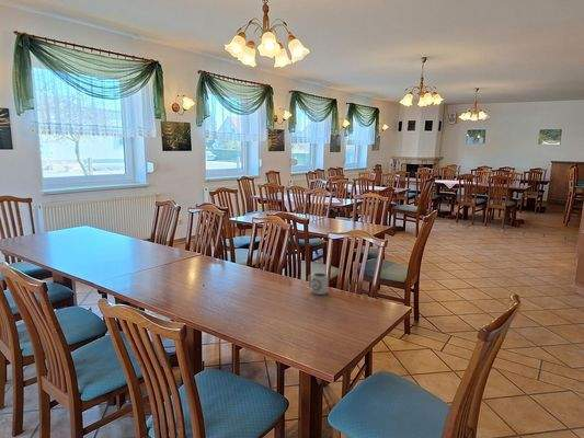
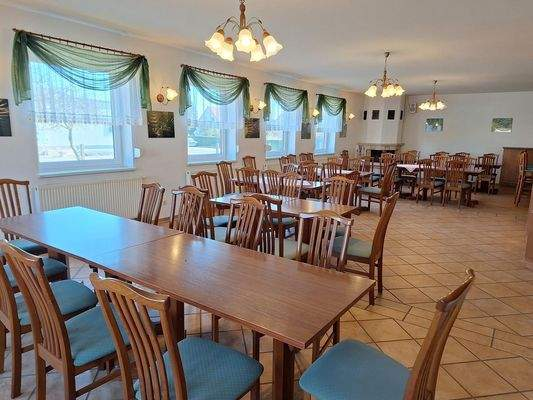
- cup [307,272,330,296]
